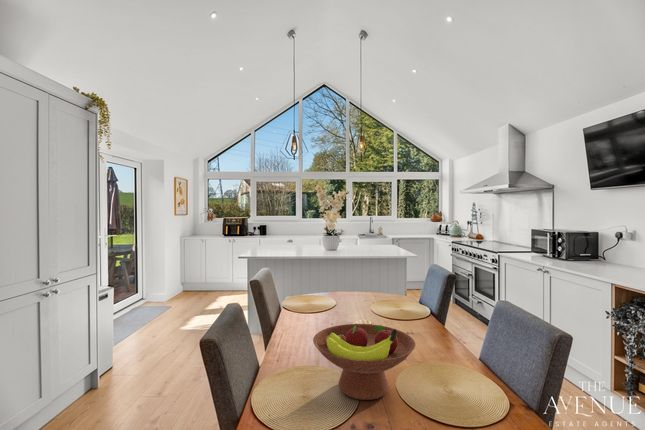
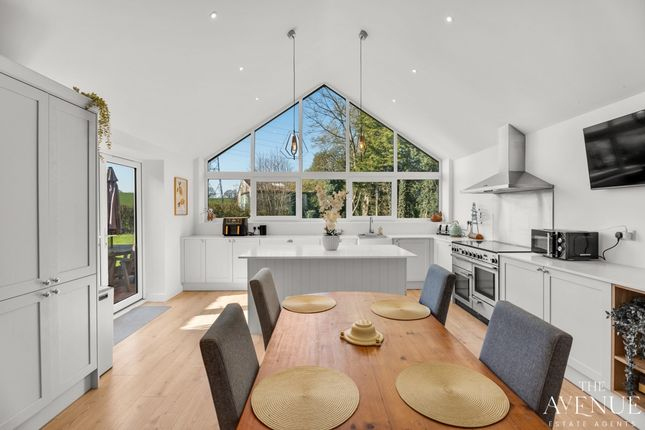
- fruit bowl [312,323,416,401]
